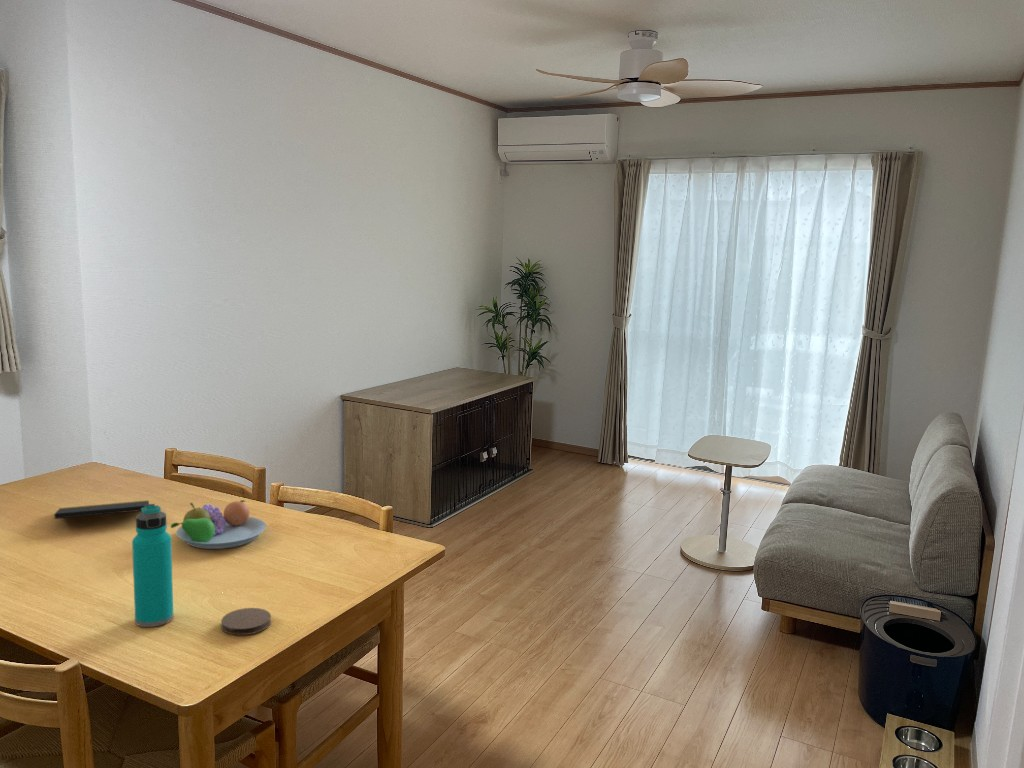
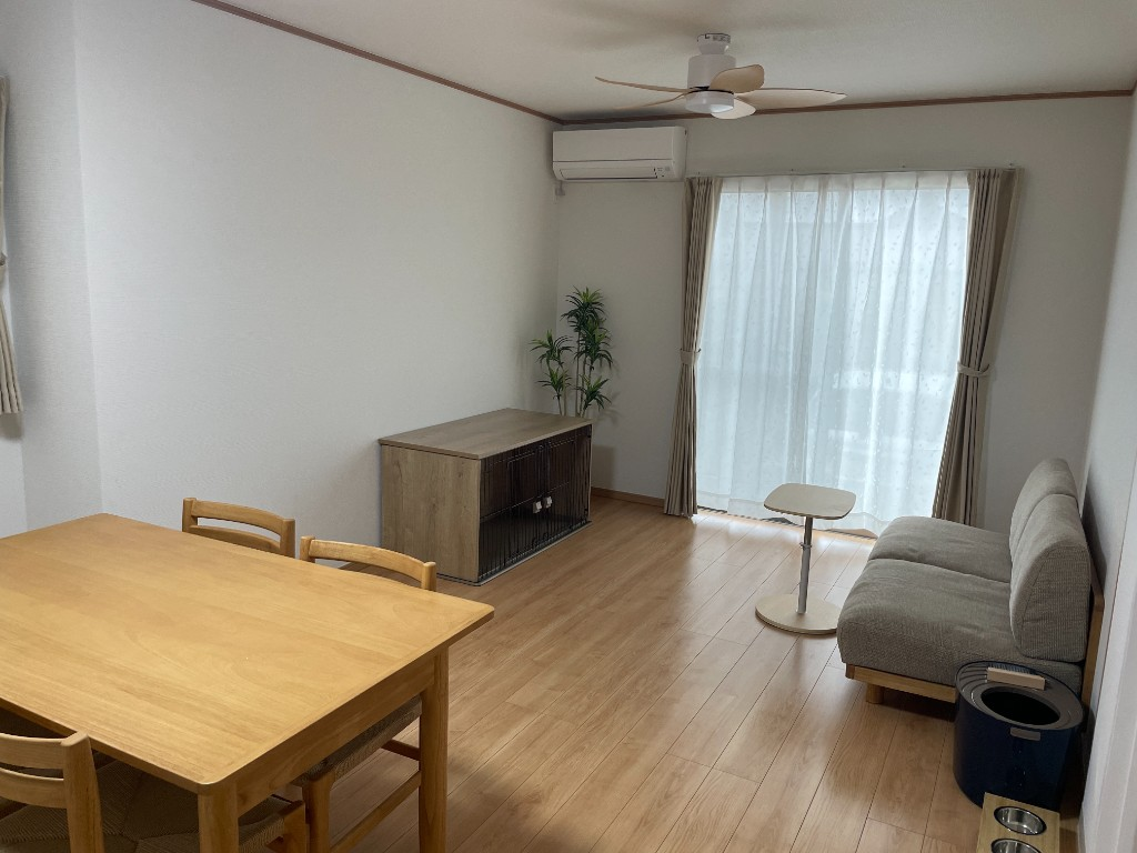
- water bottle [131,503,174,628]
- notepad [53,499,150,520]
- fruit bowl [170,499,267,550]
- coaster [220,607,272,636]
